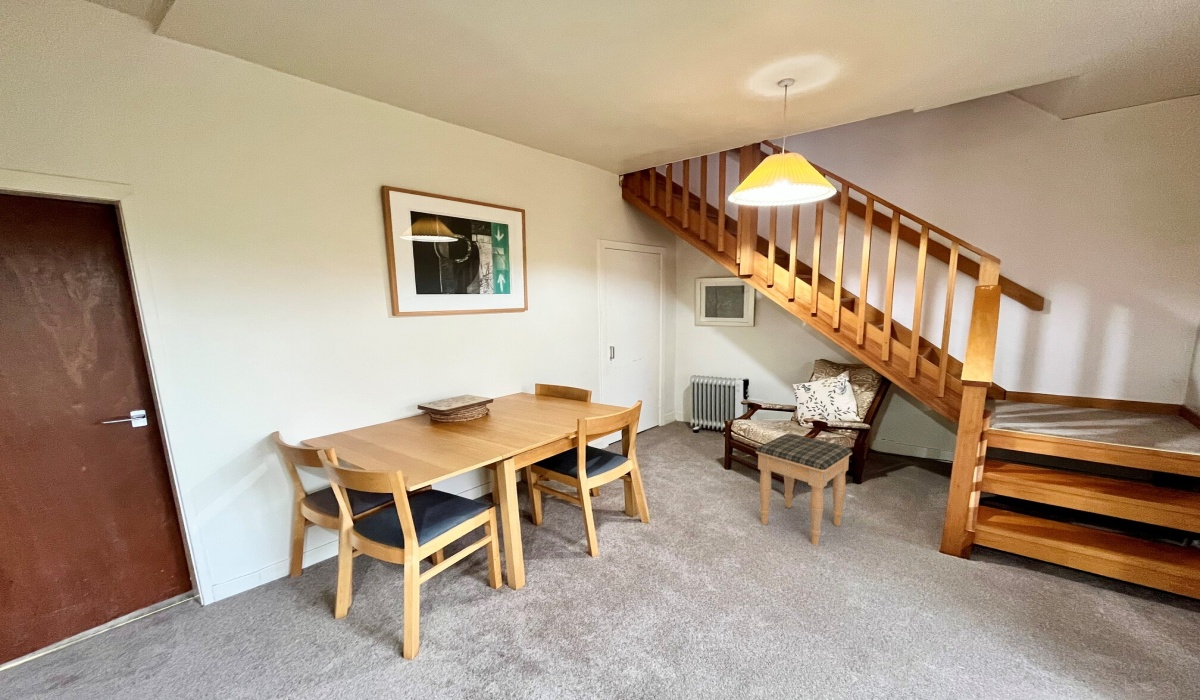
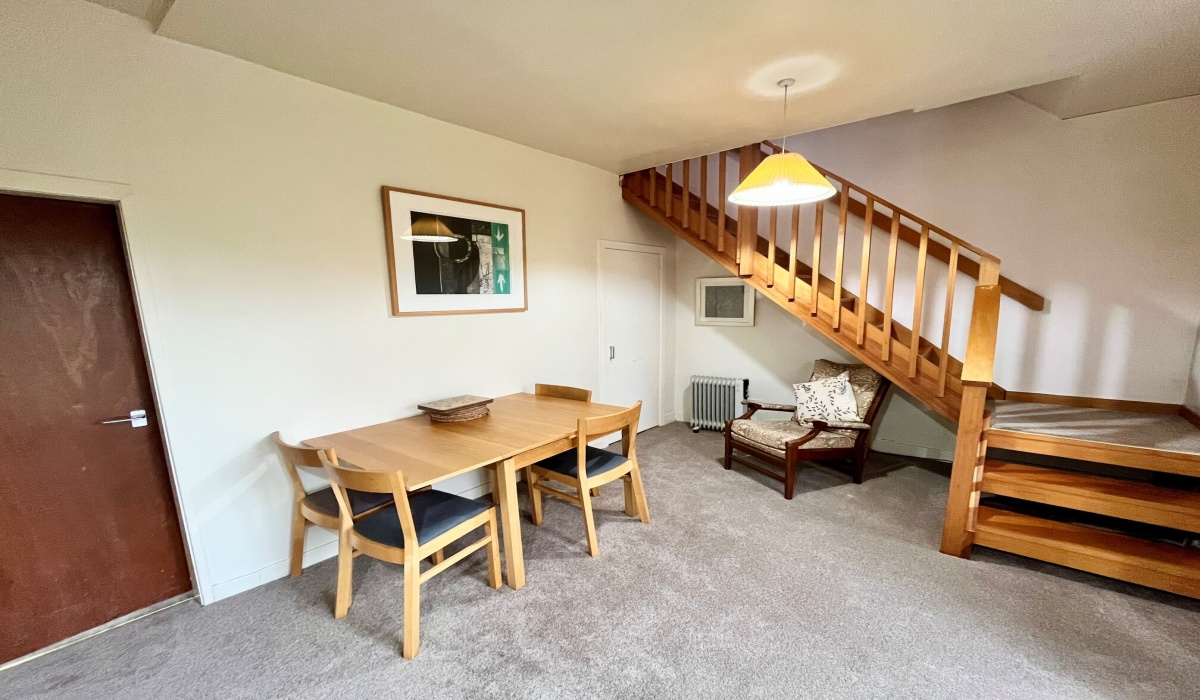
- footstool [755,433,853,547]
